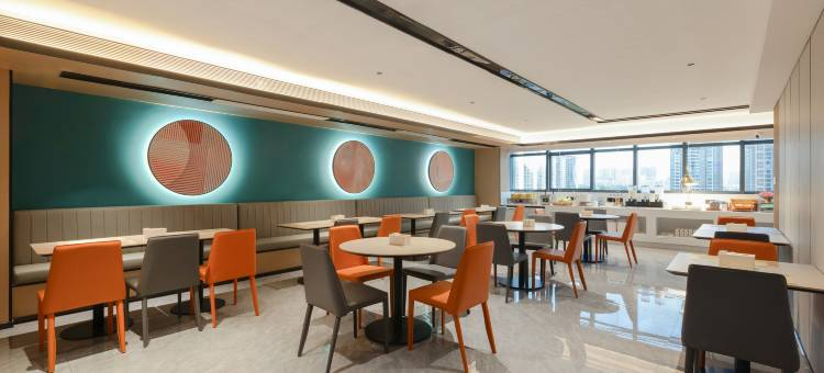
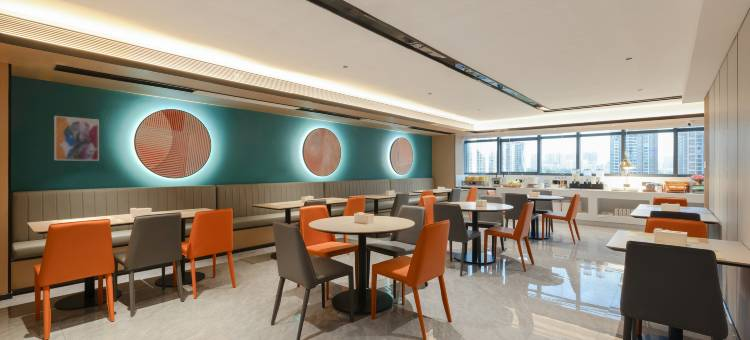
+ wall art [53,115,100,162]
